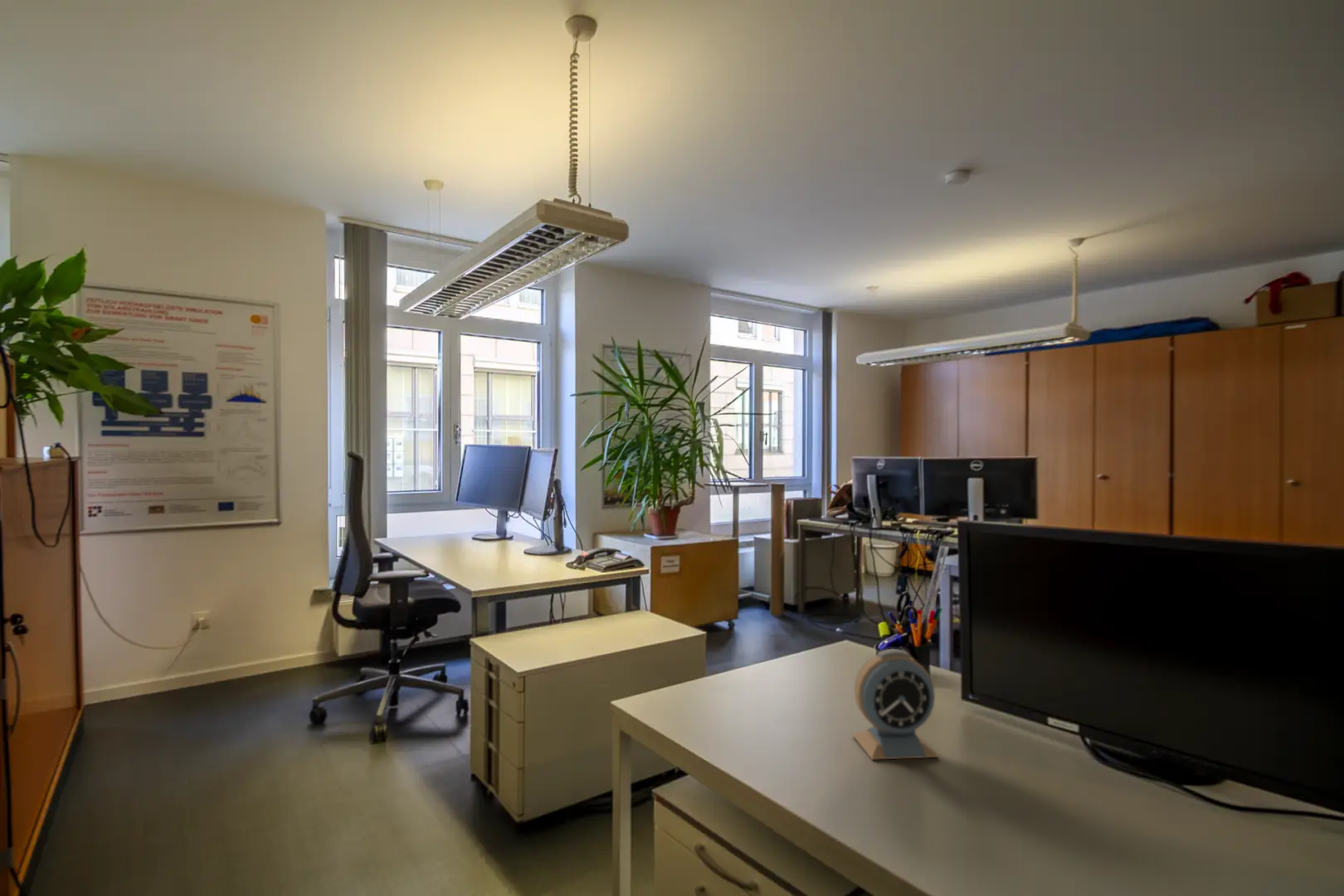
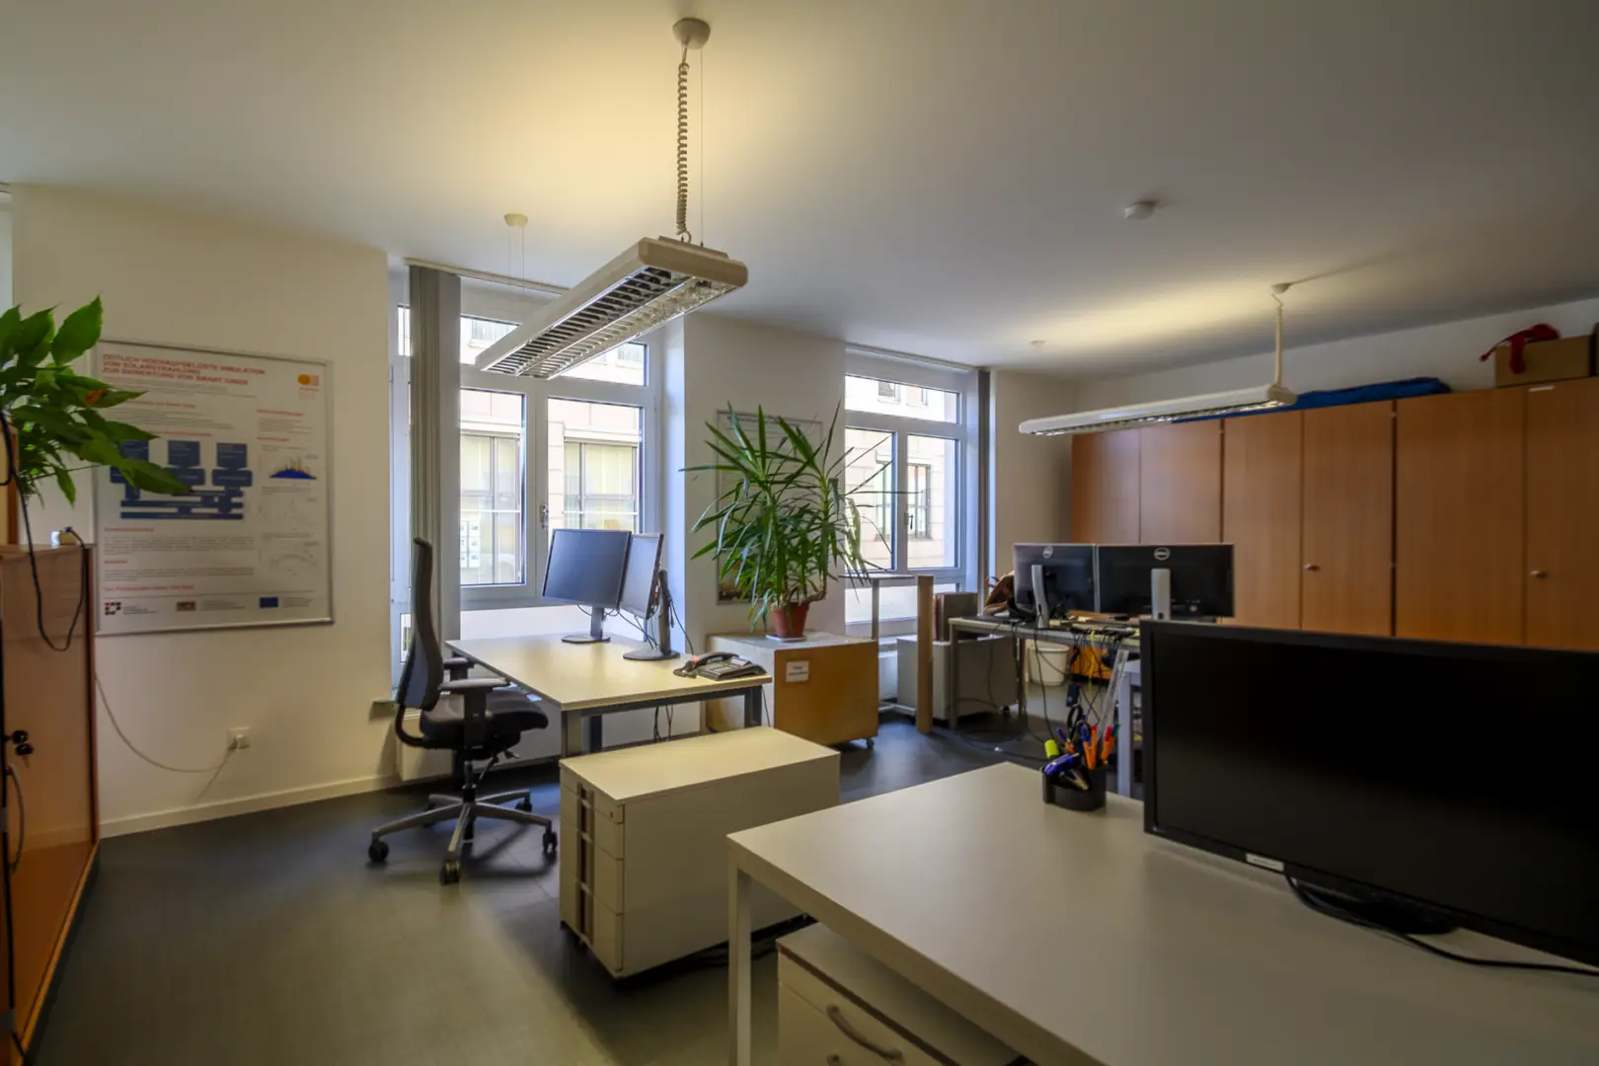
- alarm clock [851,648,940,761]
